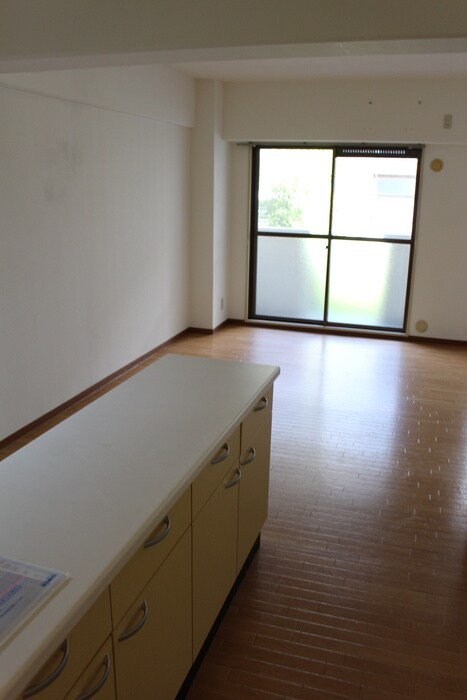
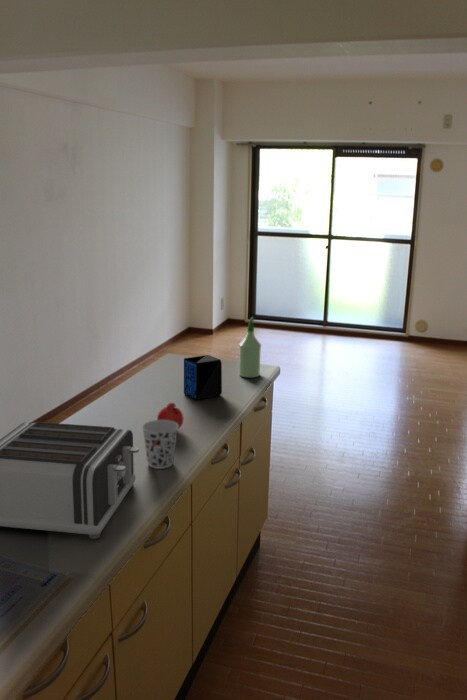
+ cup [141,419,178,470]
+ fruit [156,402,185,430]
+ toaster [0,421,140,540]
+ speaker [183,354,223,401]
+ spray bottle [238,316,262,379]
